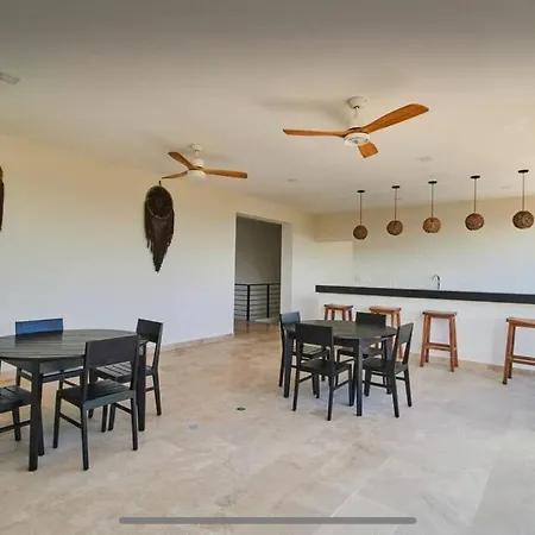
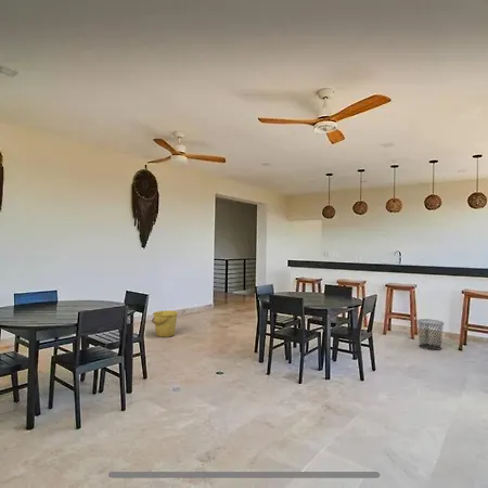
+ waste bin [416,318,445,351]
+ bucket [151,309,180,338]
